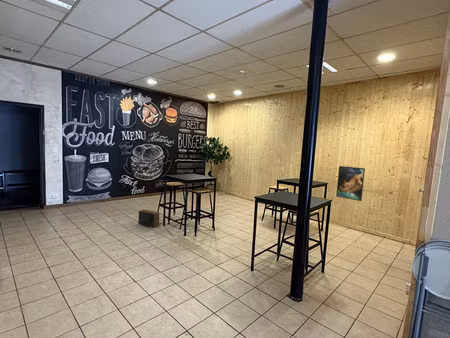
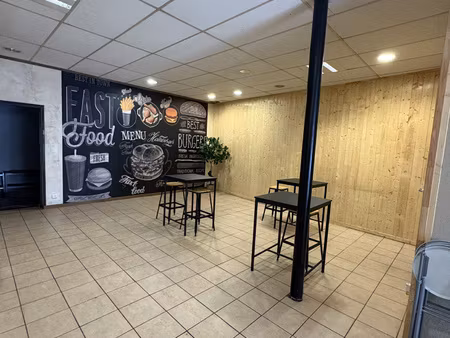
- speaker [137,209,161,229]
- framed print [335,165,366,202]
